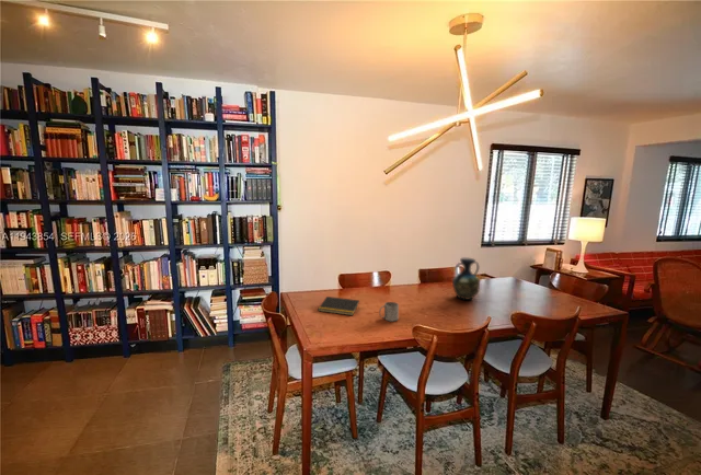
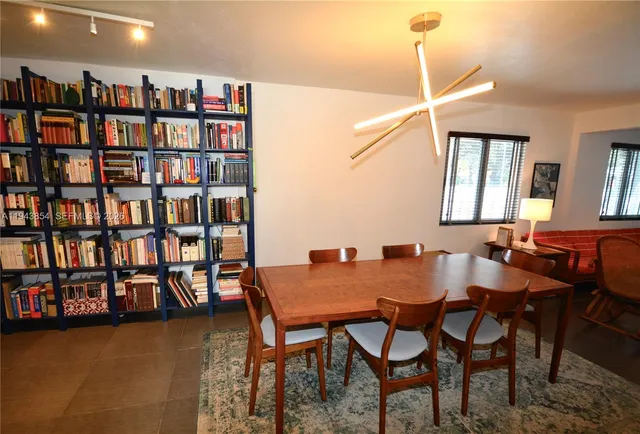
- mug [378,301,400,323]
- notepad [317,296,360,316]
- vase [451,257,481,301]
